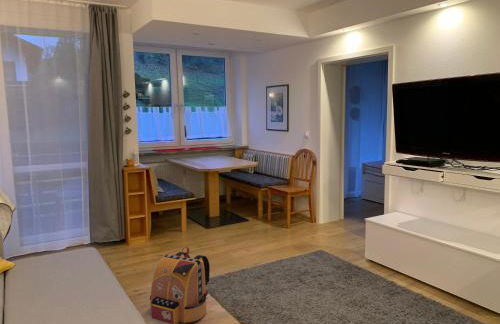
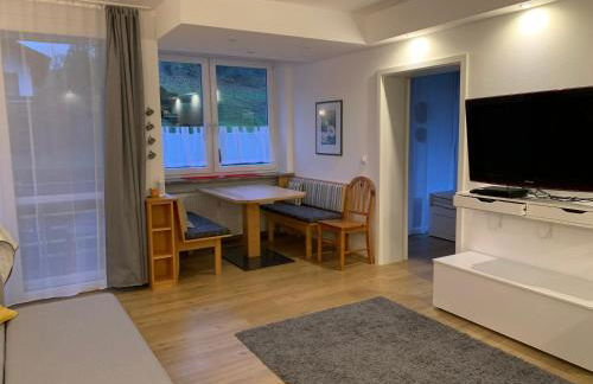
- backpack [149,246,211,324]
